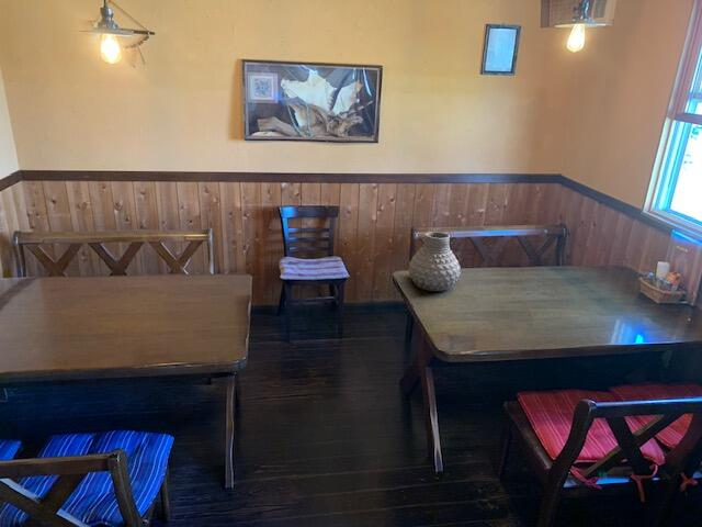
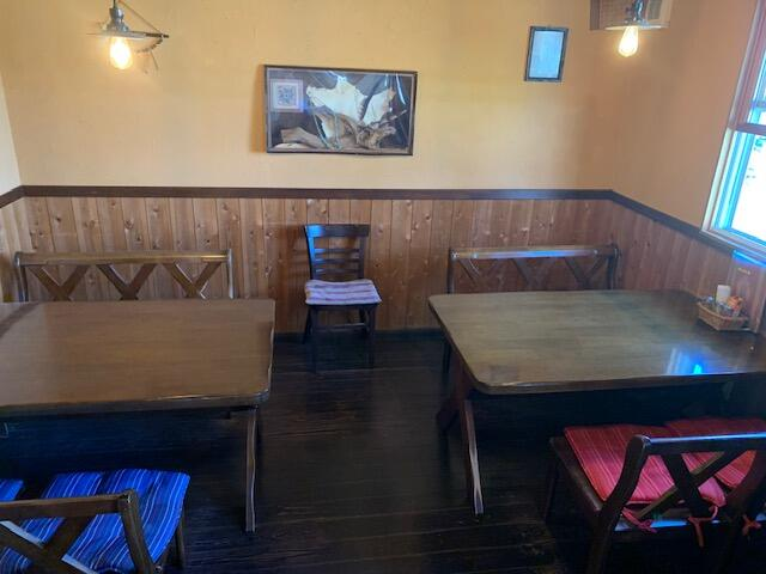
- vase [408,231,462,292]
